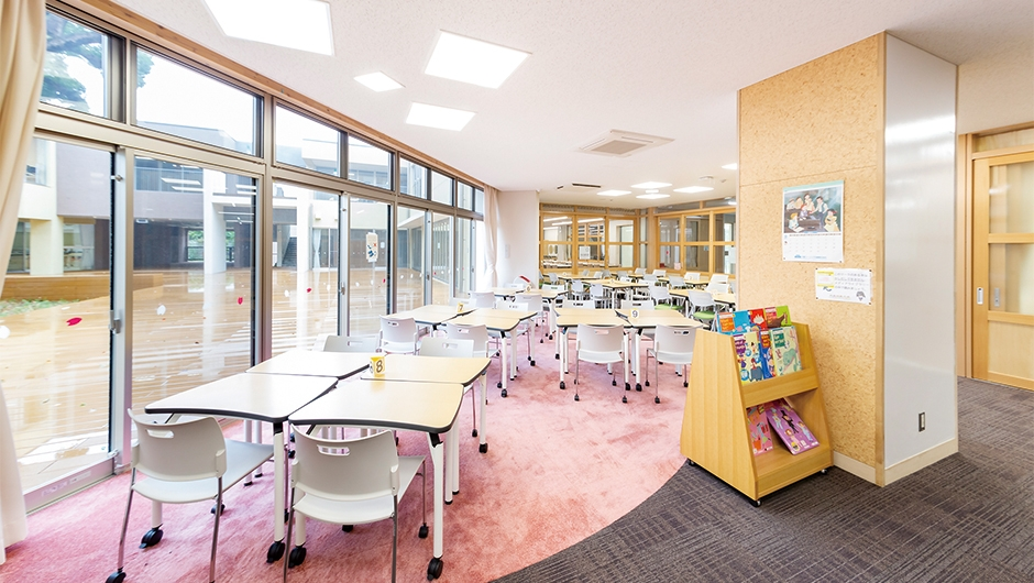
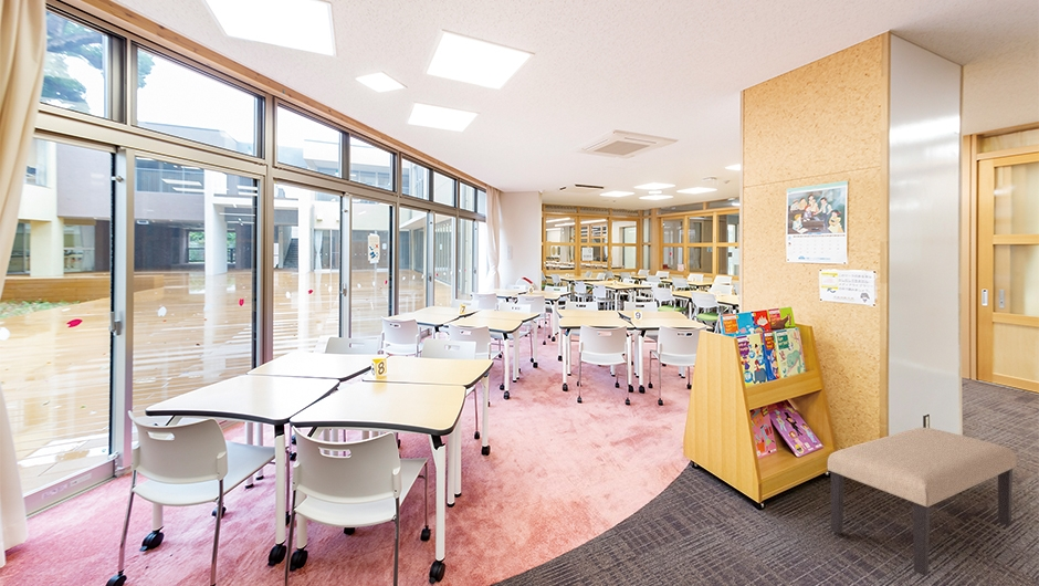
+ bench [827,427,1018,576]
